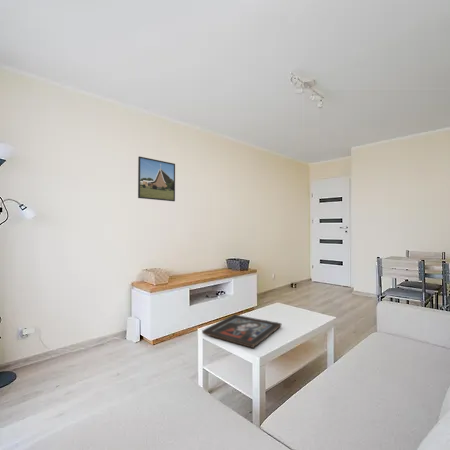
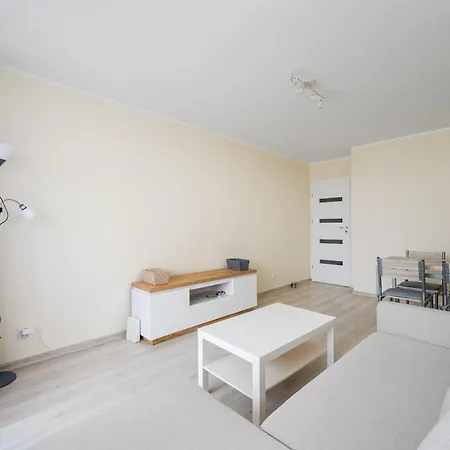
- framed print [137,156,176,202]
- religious icon [201,313,282,349]
